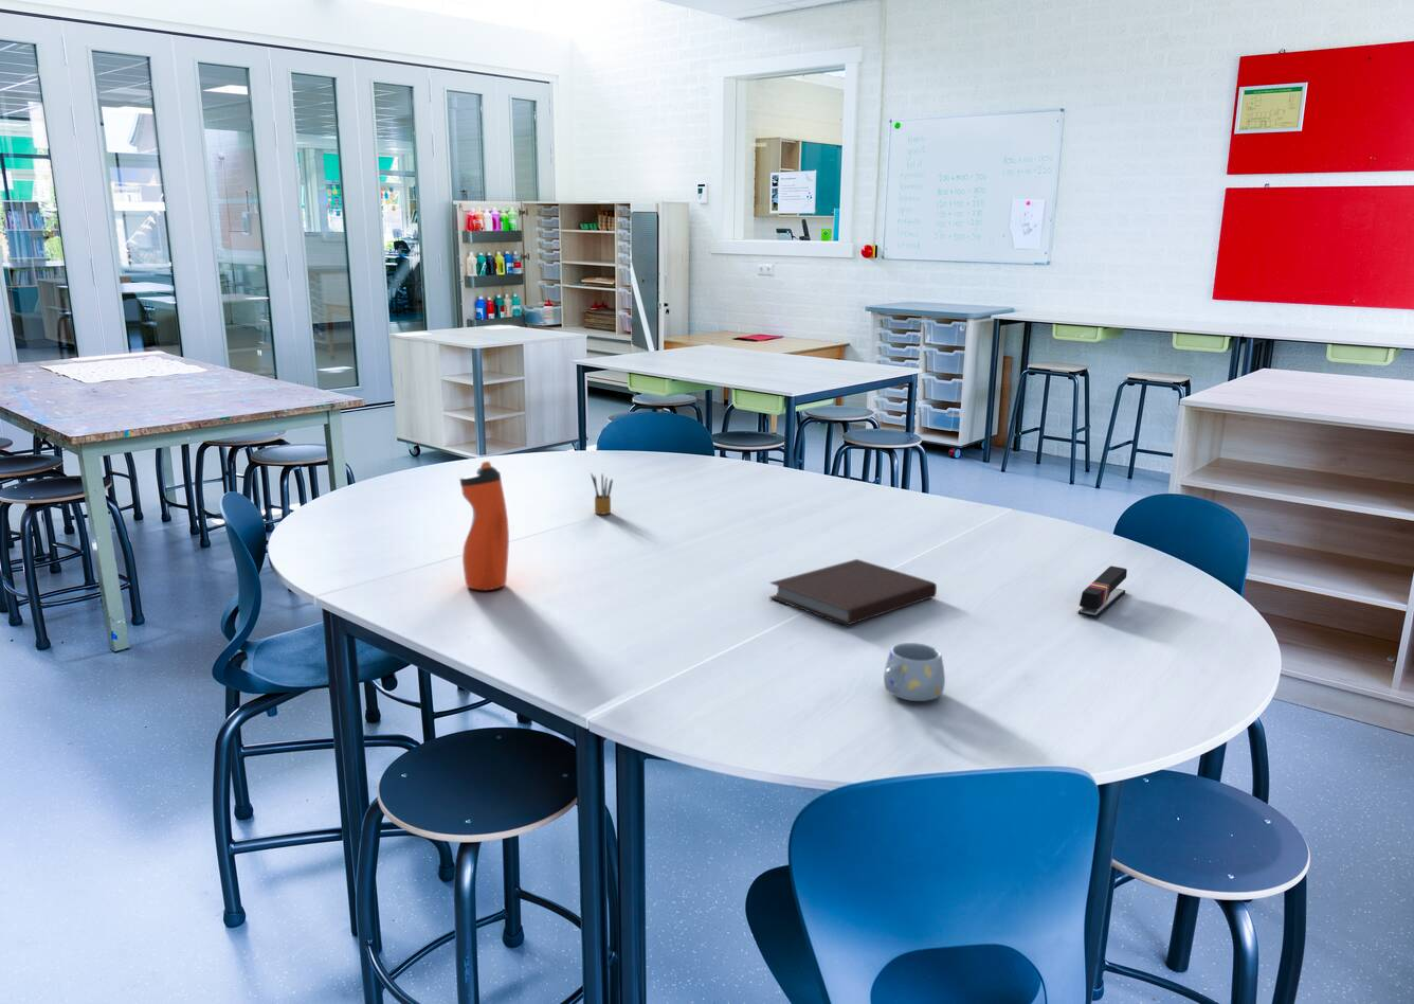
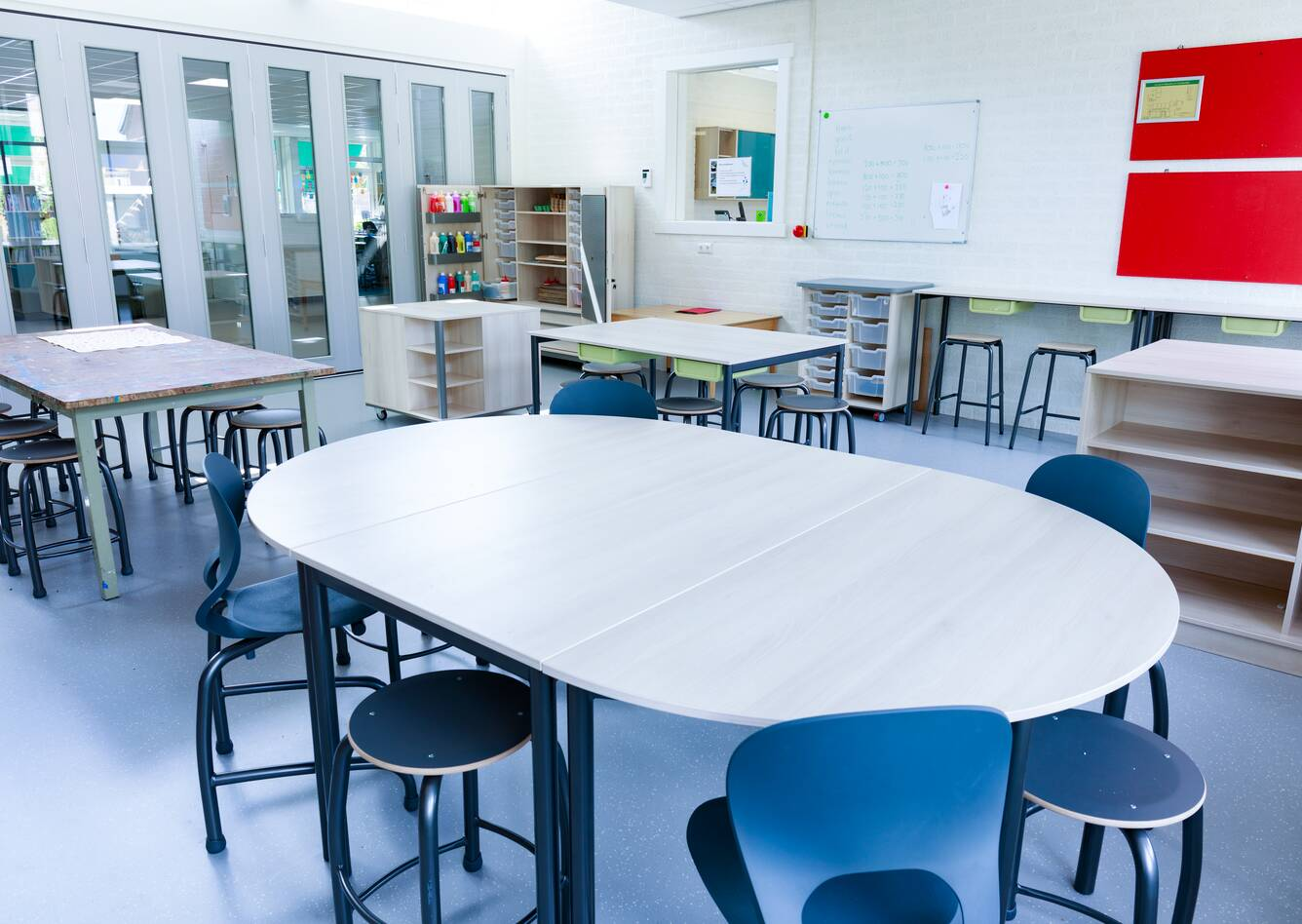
- mug [883,642,946,702]
- pencil box [591,473,614,516]
- notebook [769,559,937,626]
- water bottle [458,460,510,591]
- stapler [1077,565,1128,618]
